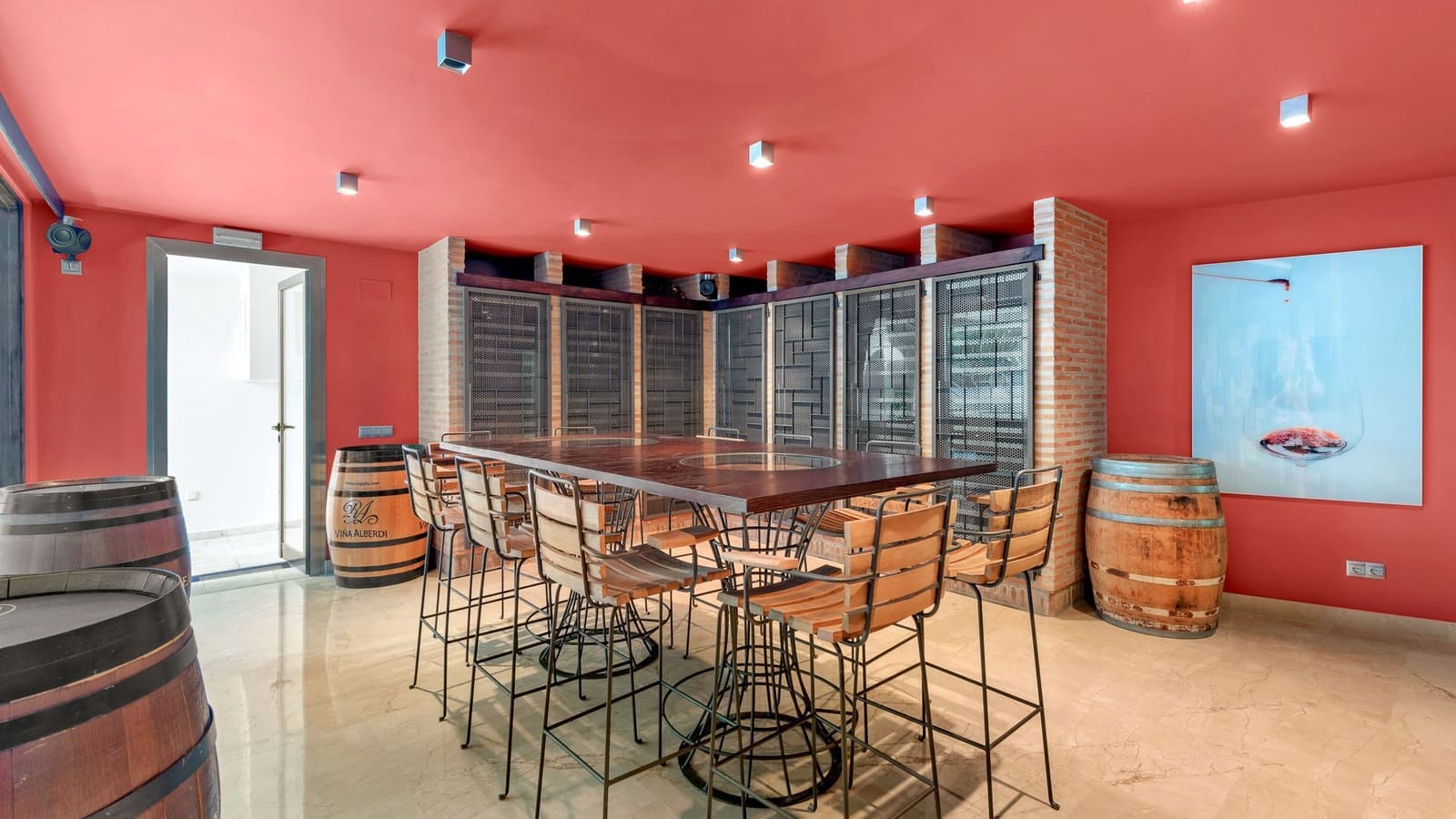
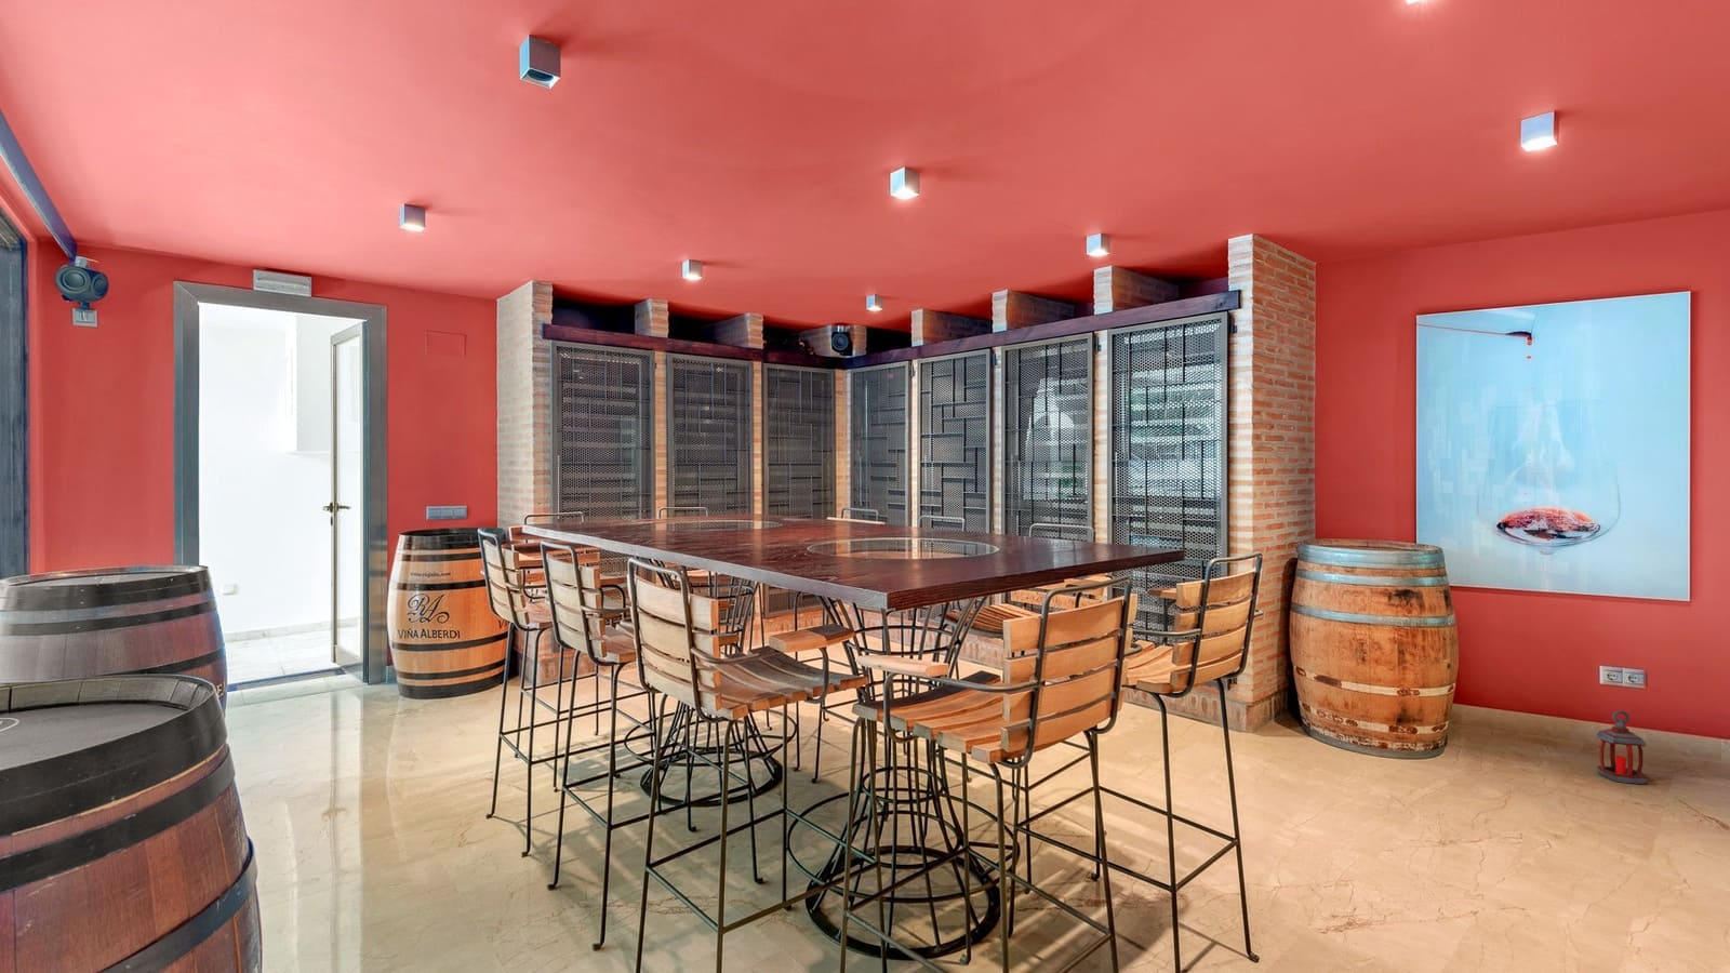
+ lantern [1595,709,1648,785]
